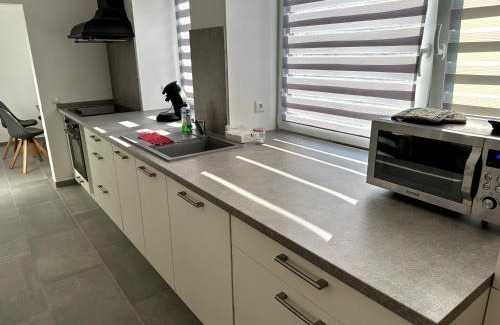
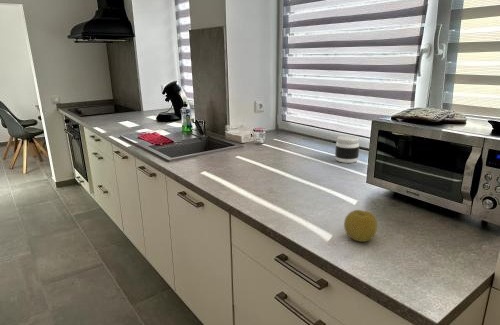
+ fruit [343,209,378,243]
+ jar [334,135,360,164]
